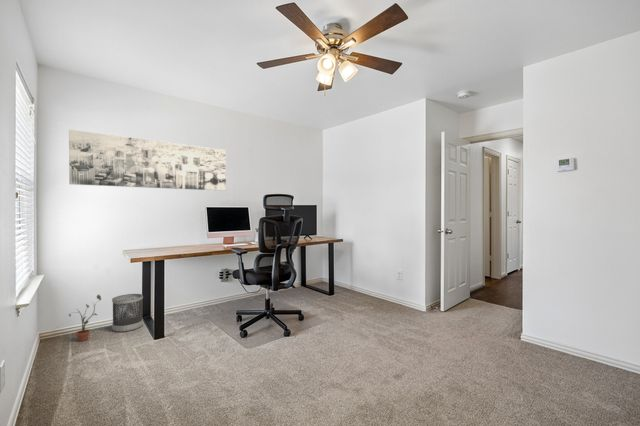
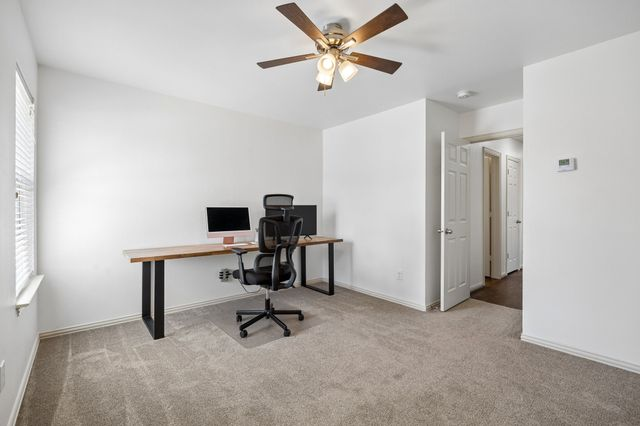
- potted plant [68,294,102,342]
- wall art [68,129,227,192]
- wastebasket [111,293,144,333]
